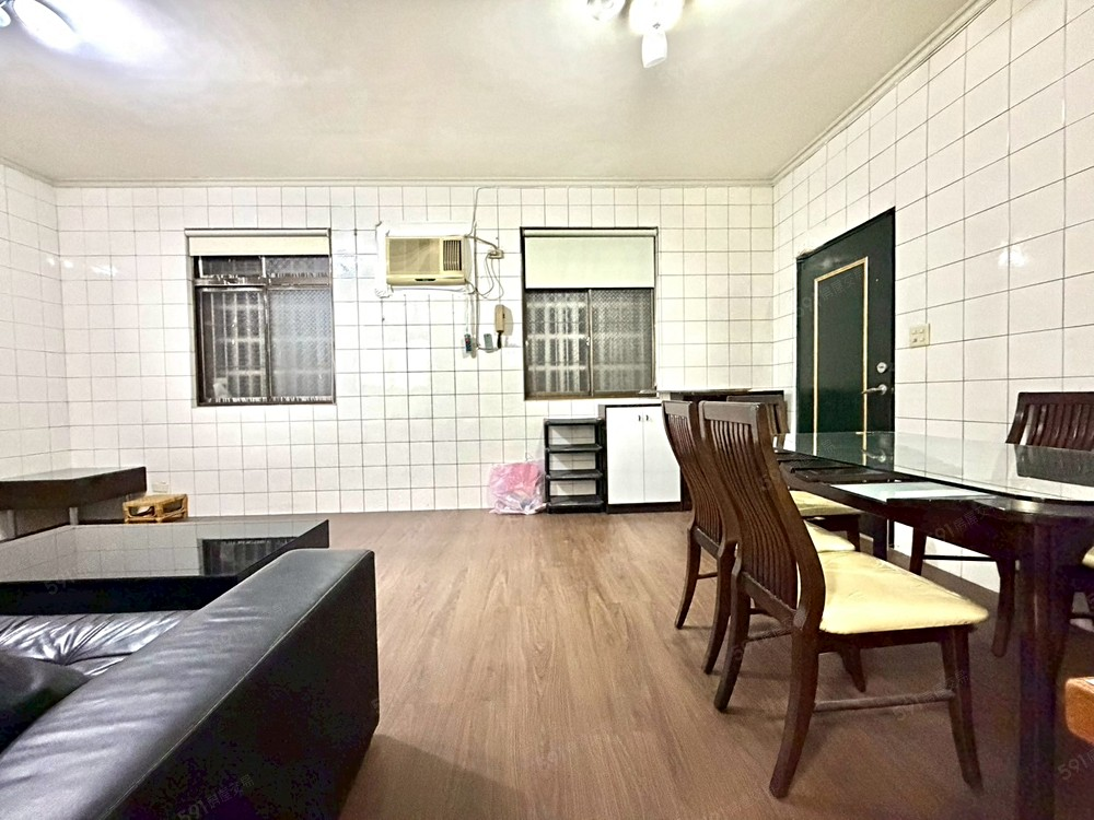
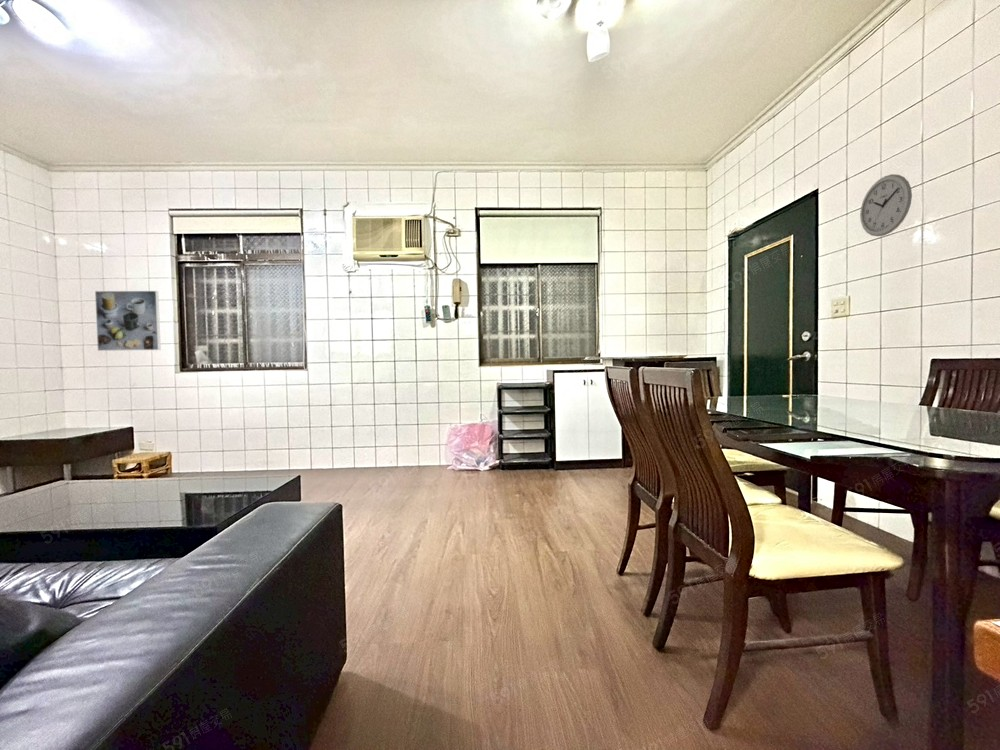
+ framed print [94,290,162,352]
+ wall clock [859,173,913,237]
